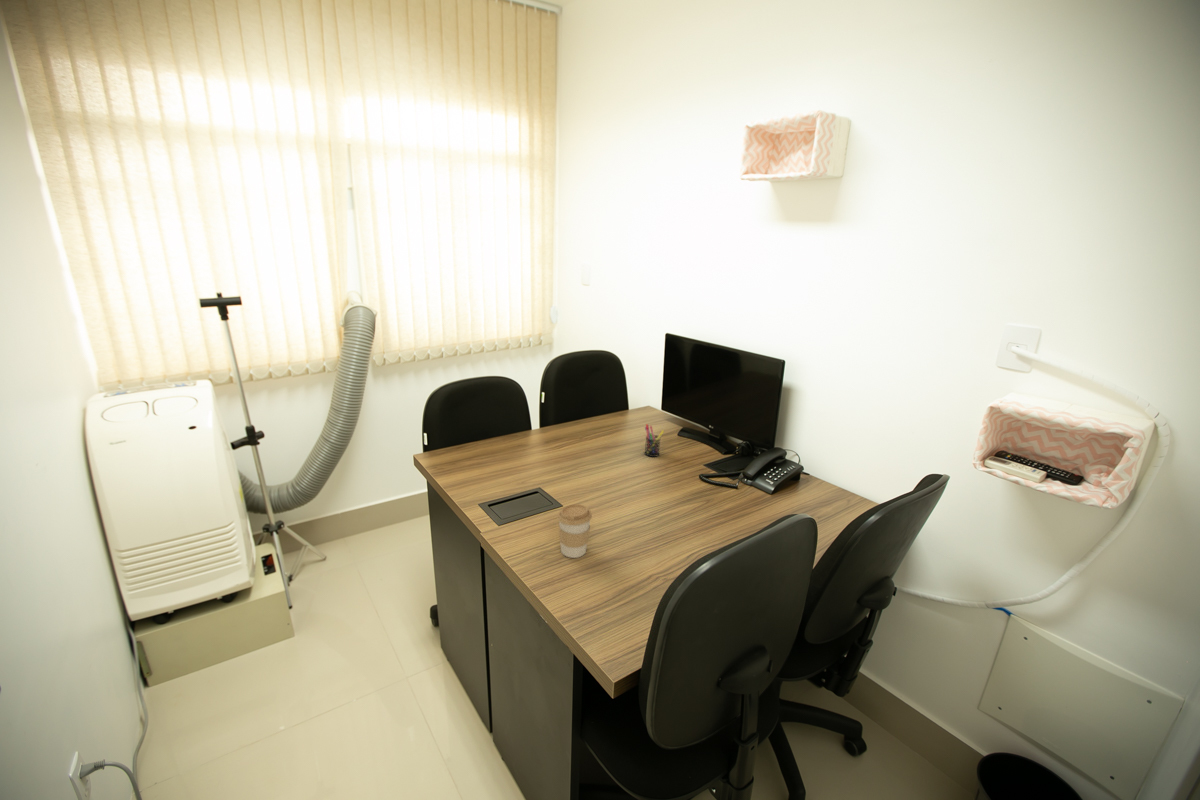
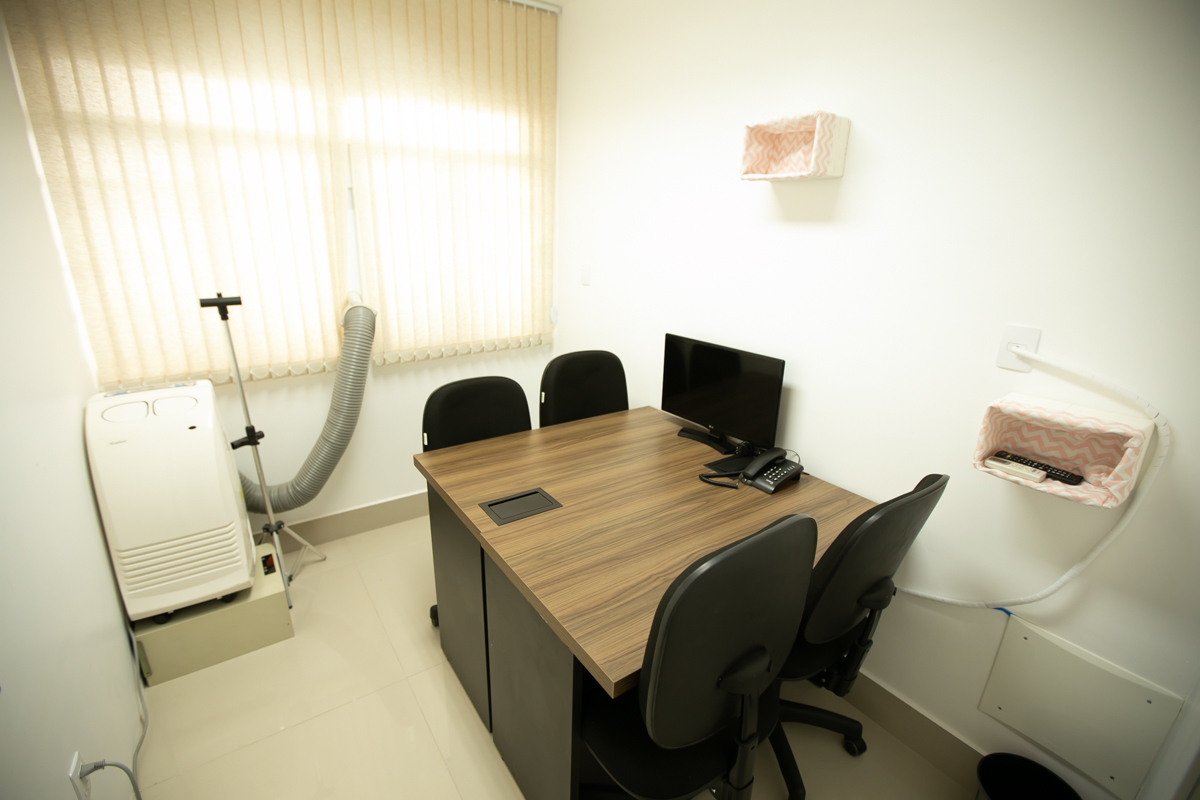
- pen holder [644,423,665,458]
- coffee cup [556,503,593,559]
